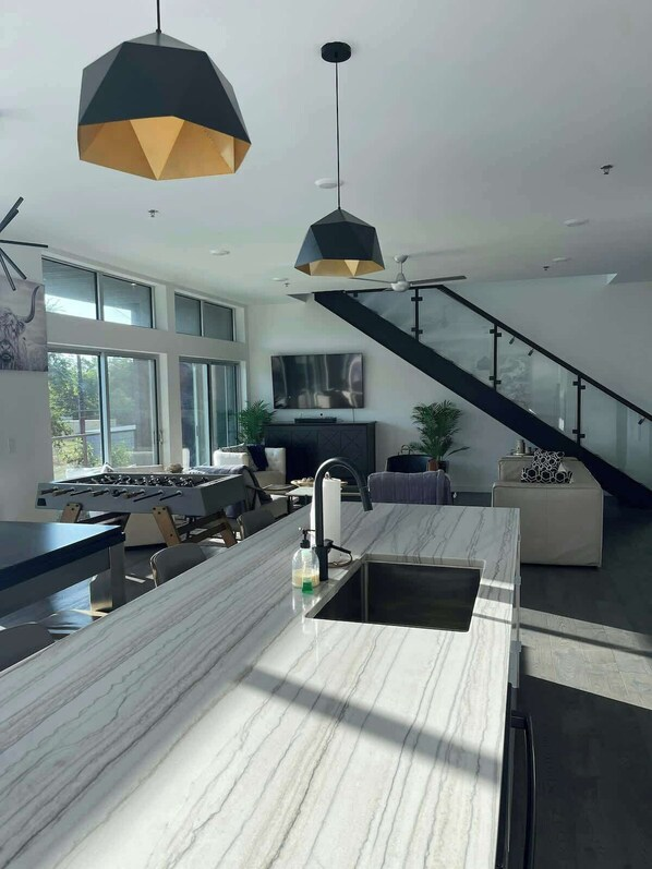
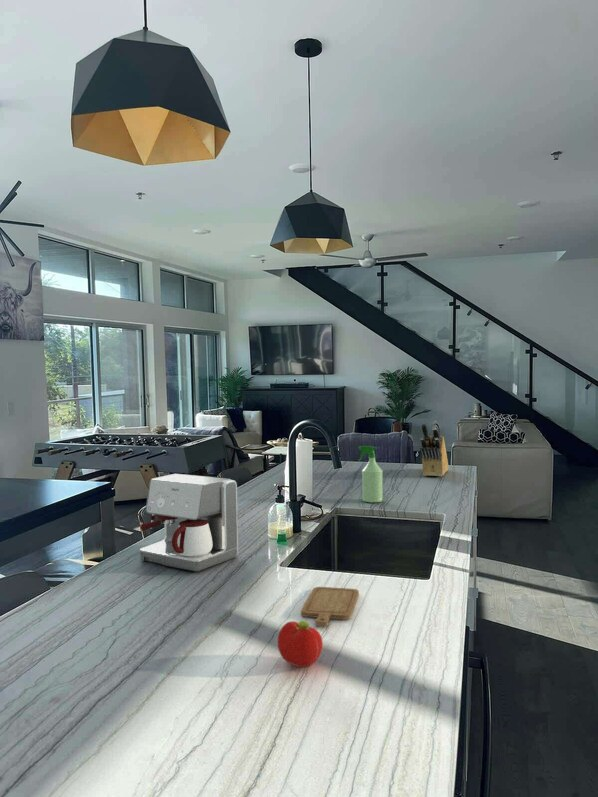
+ coffee maker [139,473,239,572]
+ chopping board [300,586,360,627]
+ spray bottle [357,445,384,503]
+ fruit [277,620,324,668]
+ knife block [419,420,449,477]
